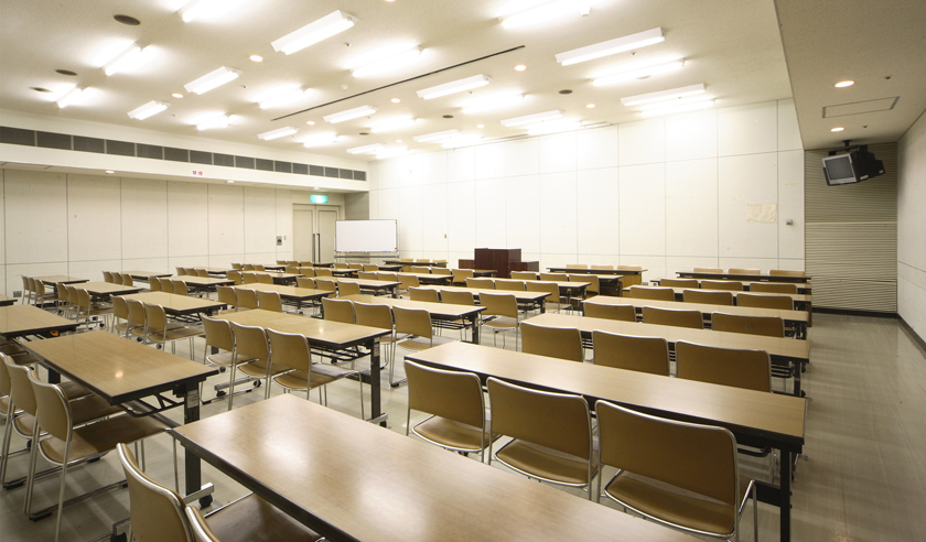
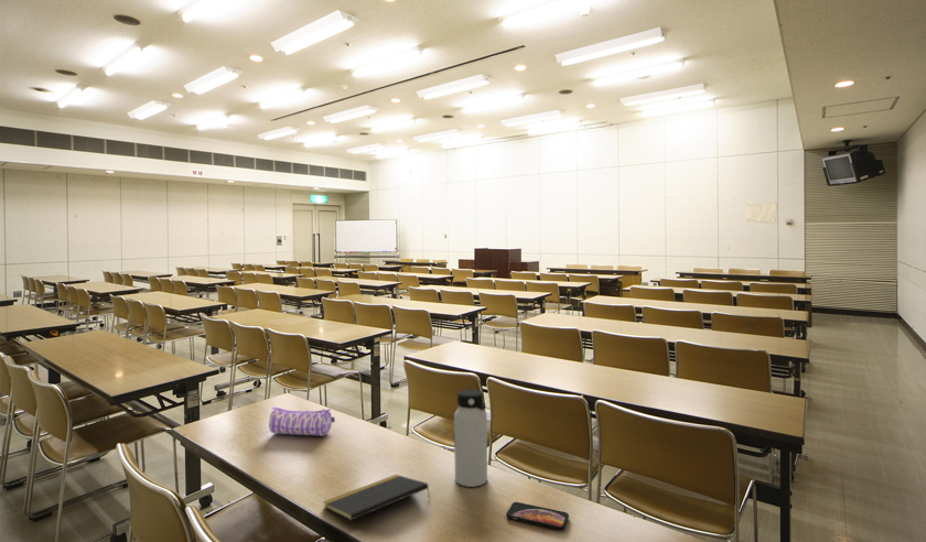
+ notepad [322,474,431,522]
+ smartphone [505,501,570,531]
+ pencil case [268,405,335,436]
+ water bottle [453,389,488,488]
